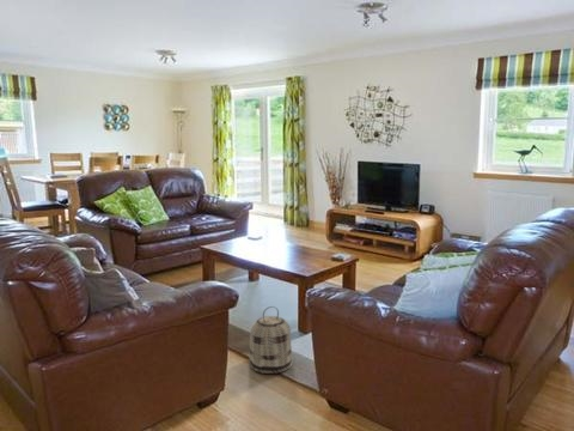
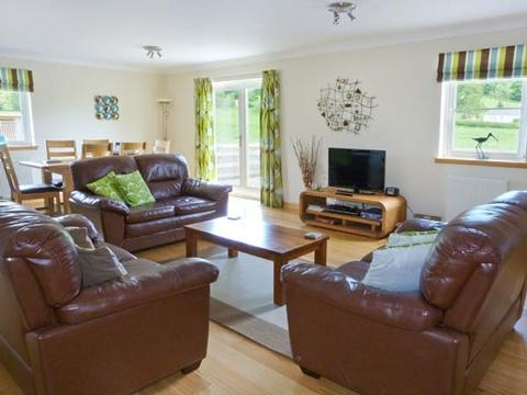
- basket [248,305,294,375]
